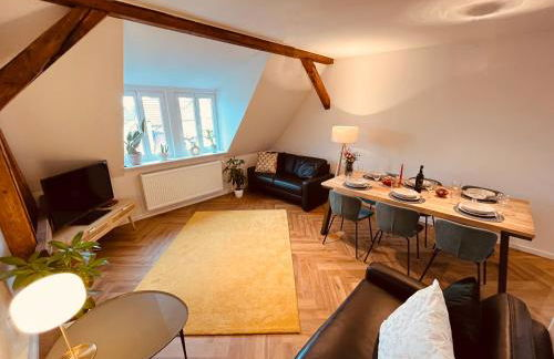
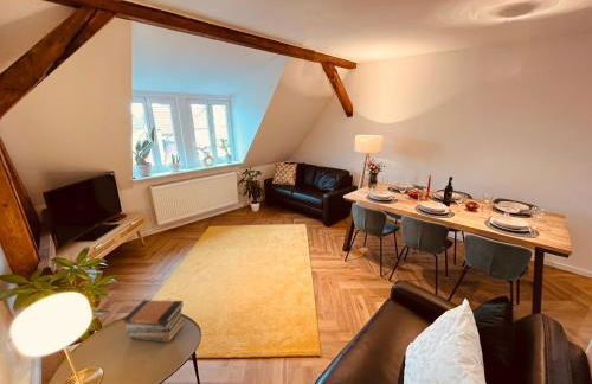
+ book stack [122,299,186,344]
